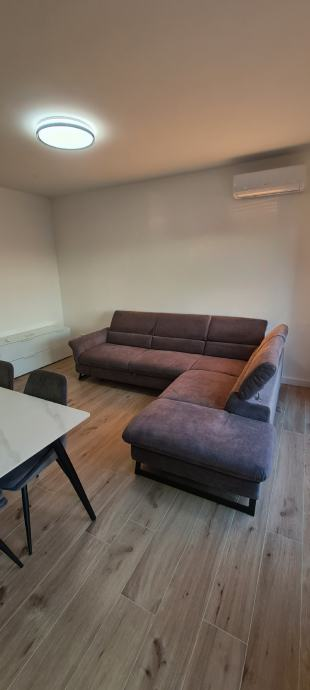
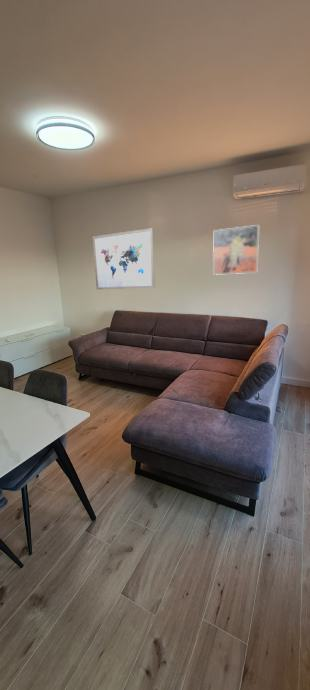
+ wall art [92,227,156,290]
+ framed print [212,224,260,276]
